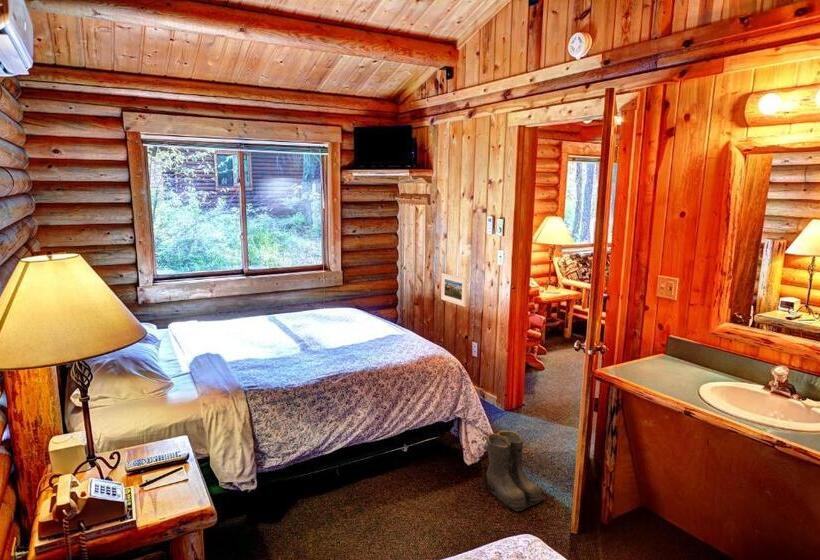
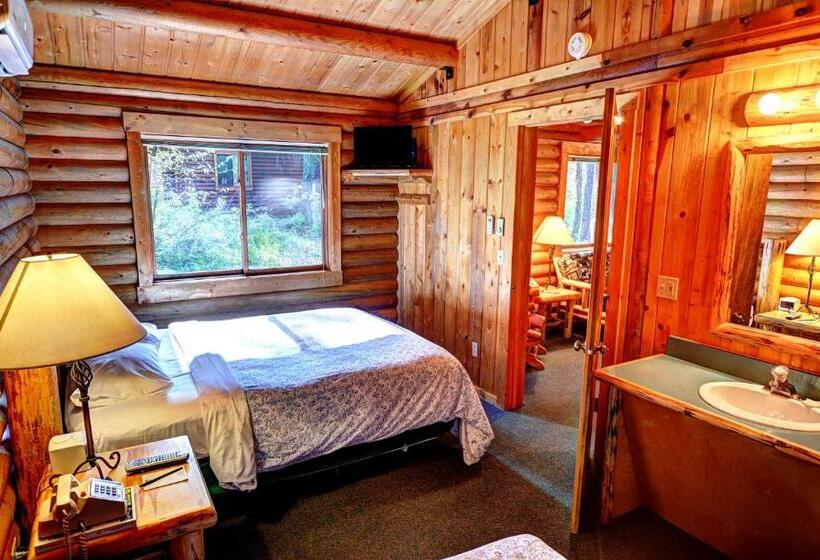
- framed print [440,272,468,308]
- boots [485,430,546,512]
